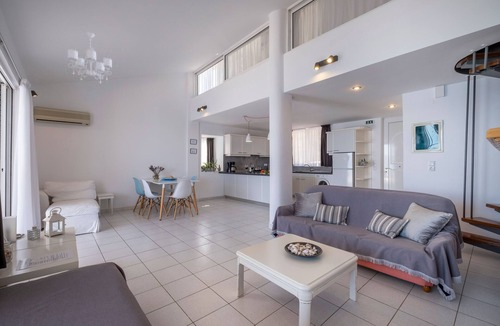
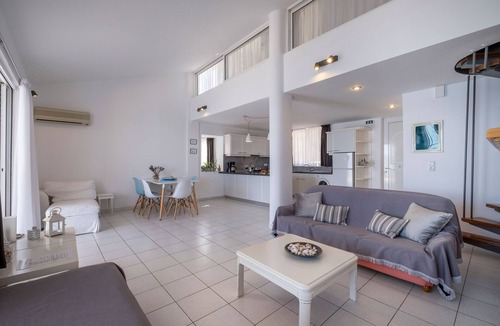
- chandelier [67,31,113,85]
